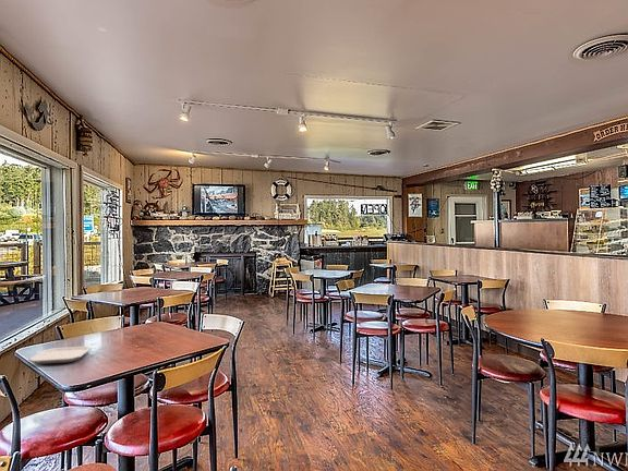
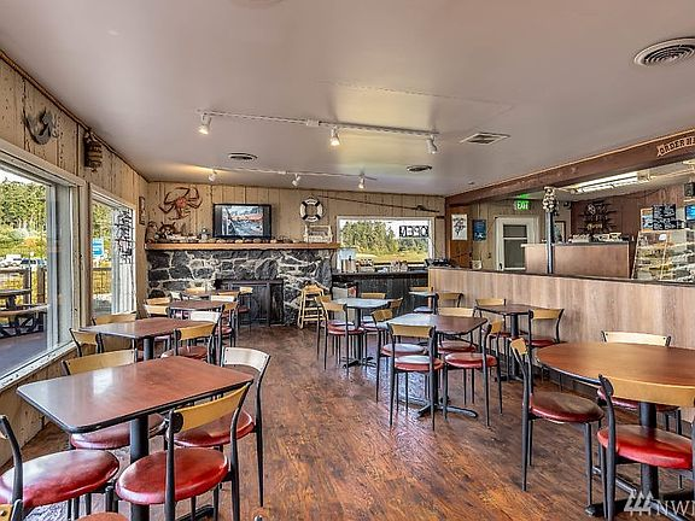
- plate [27,346,93,365]
